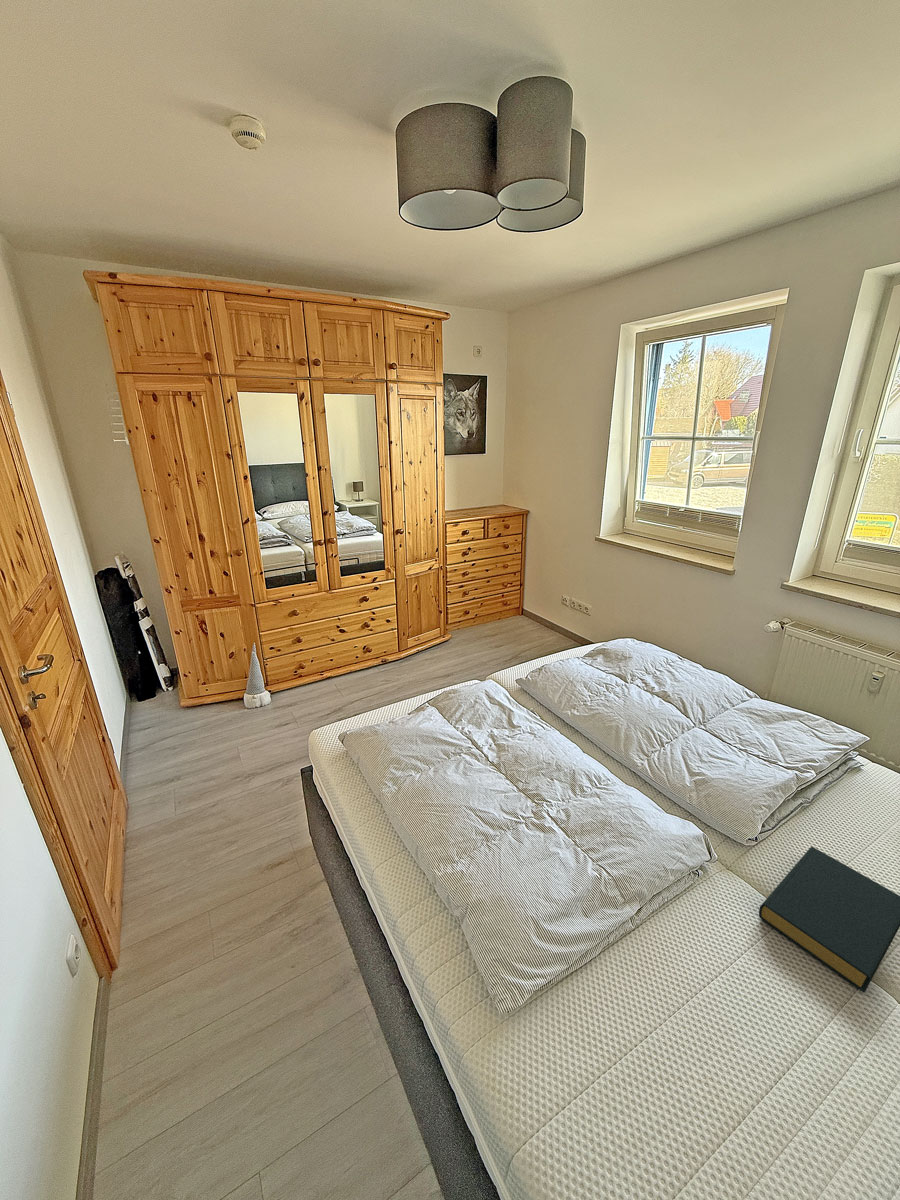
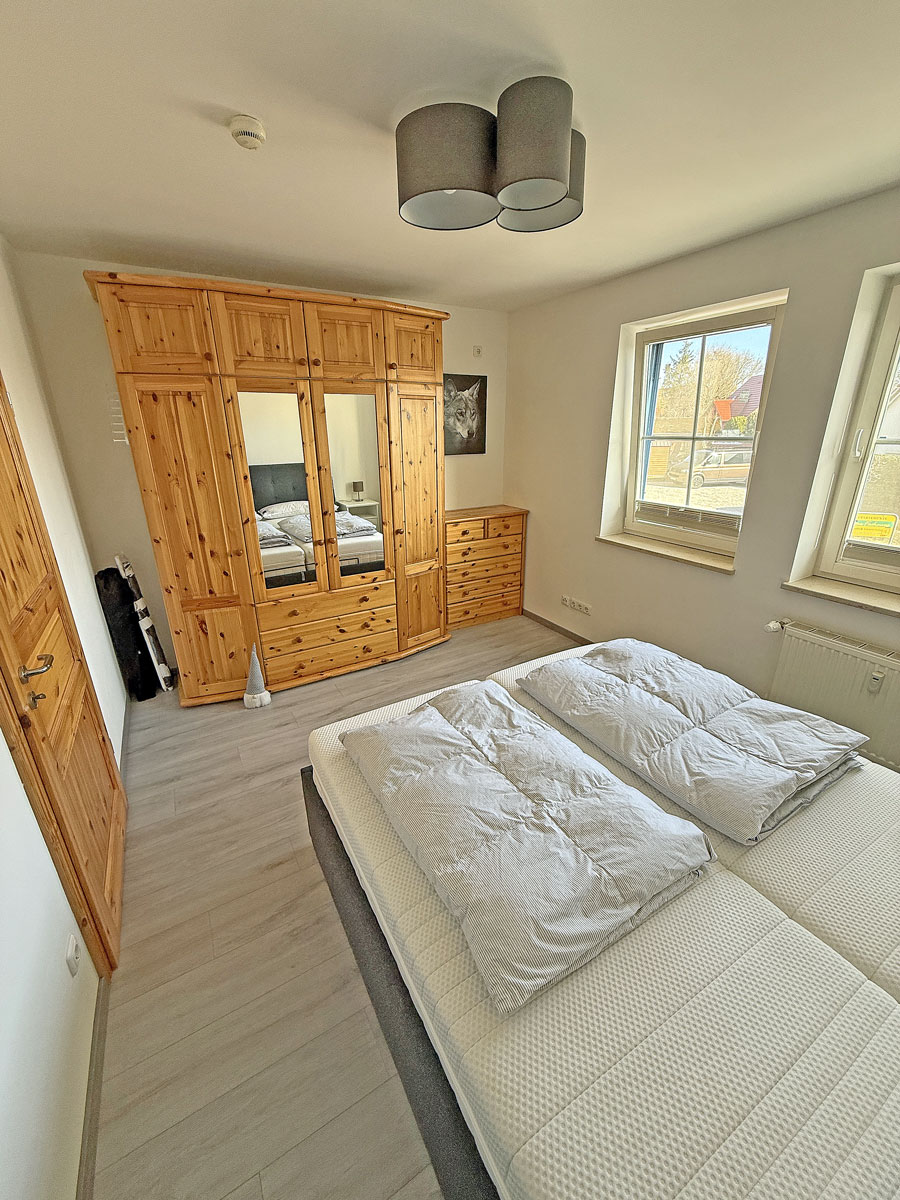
- hardback book [758,846,900,994]
